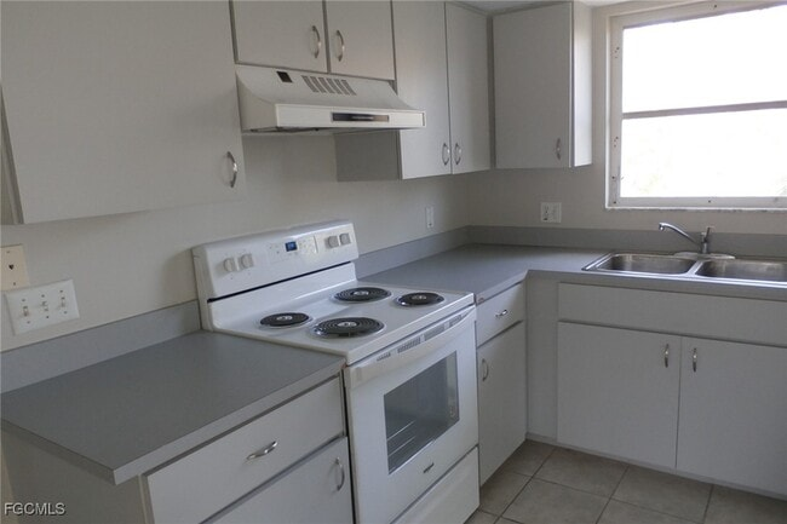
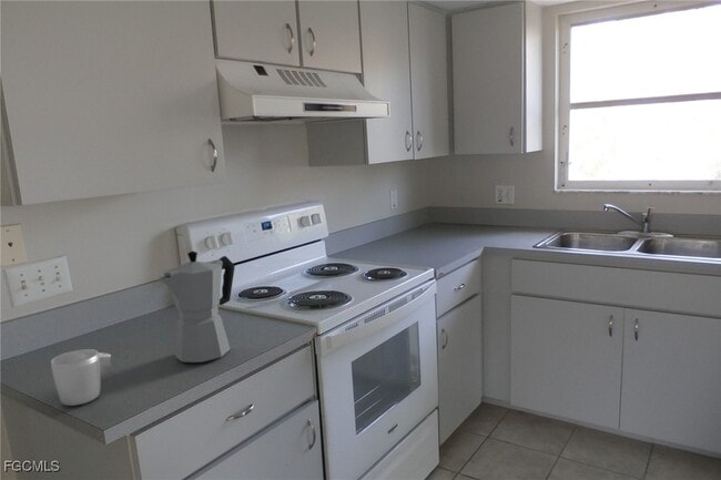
+ moka pot [159,251,236,364]
+ mug [50,348,112,407]
